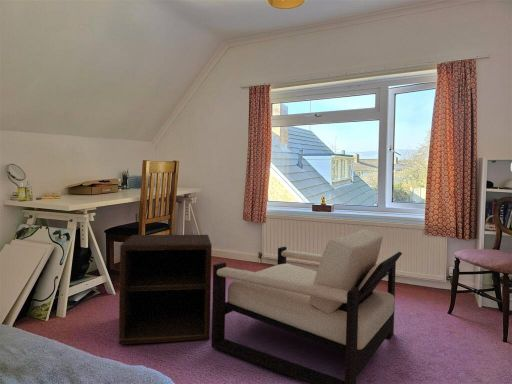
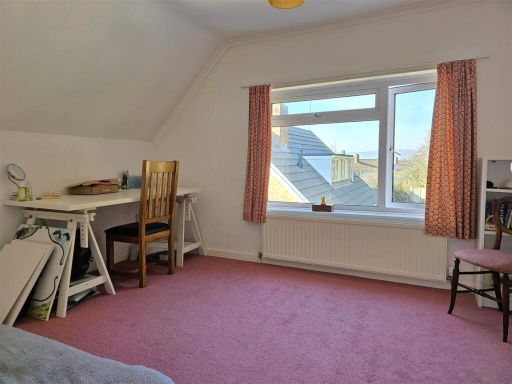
- armchair [210,228,403,384]
- nightstand [118,234,213,345]
